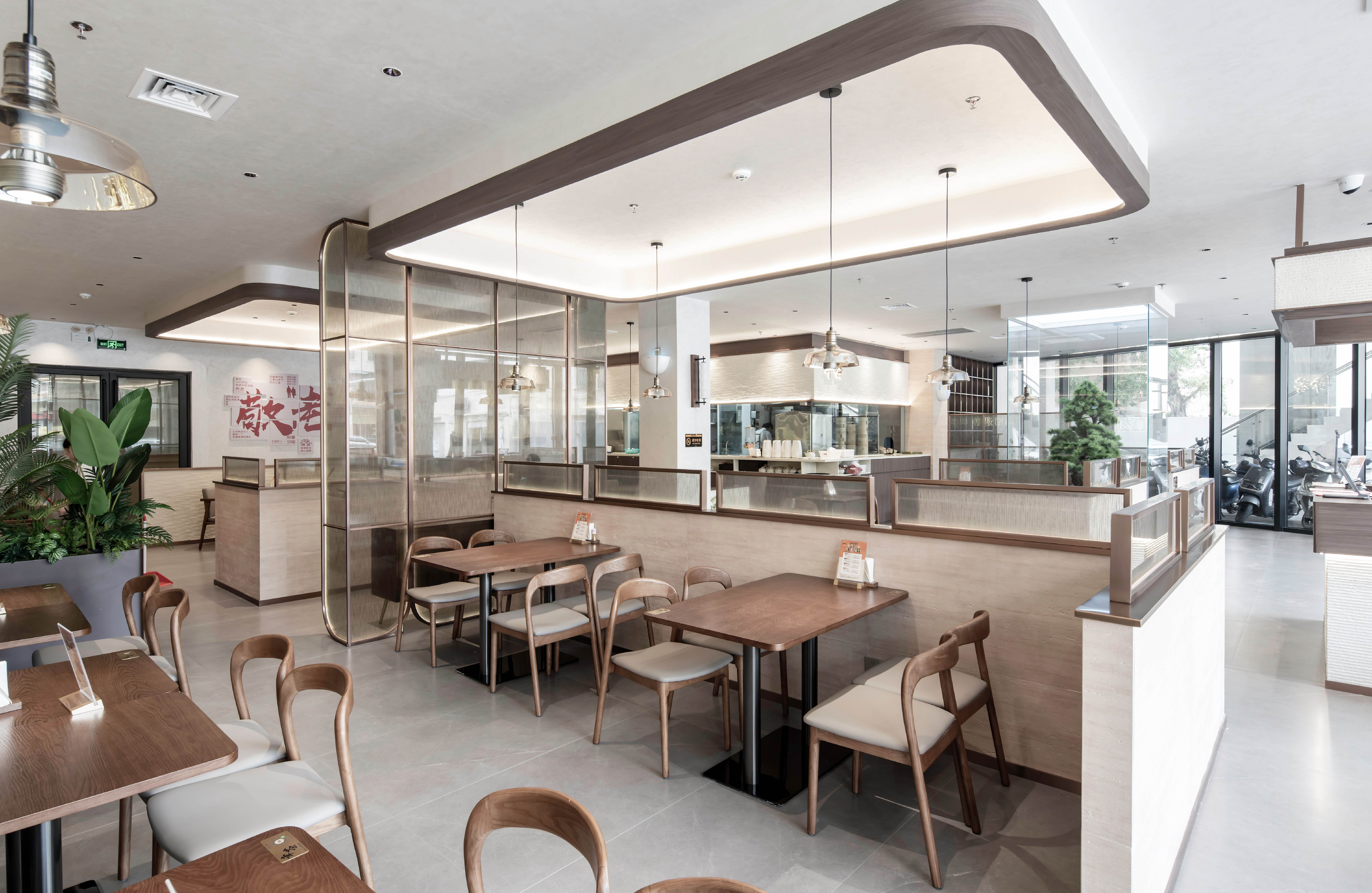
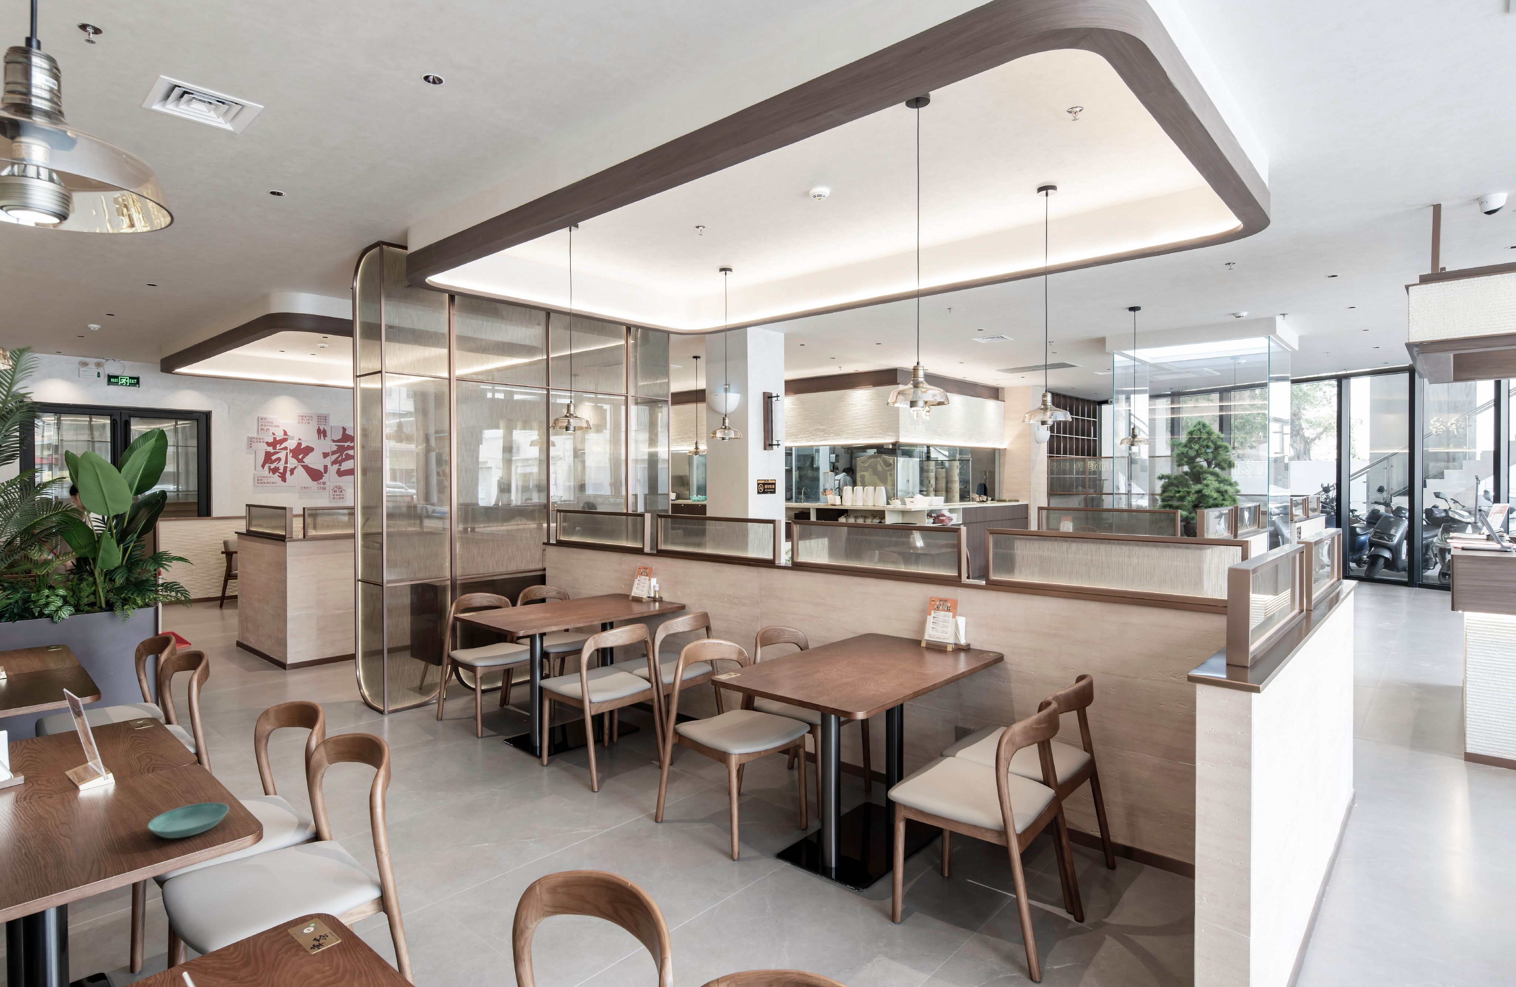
+ saucer [147,802,230,839]
